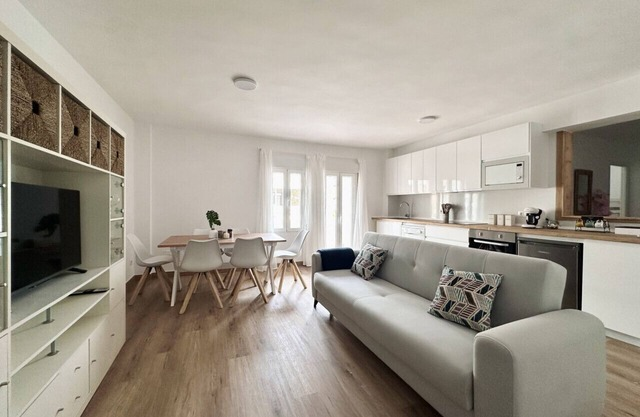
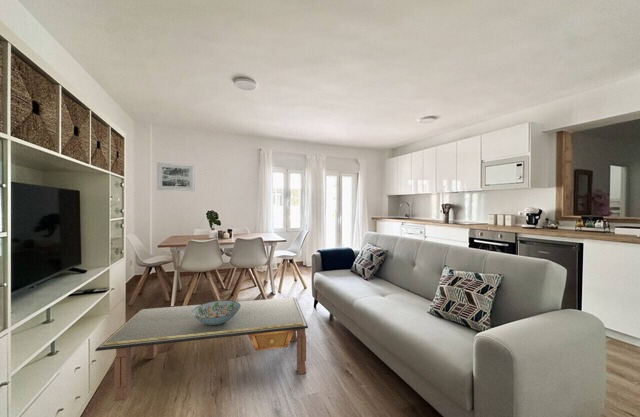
+ coffee table [94,297,309,402]
+ decorative bowl [192,299,240,325]
+ wall art [156,161,196,192]
